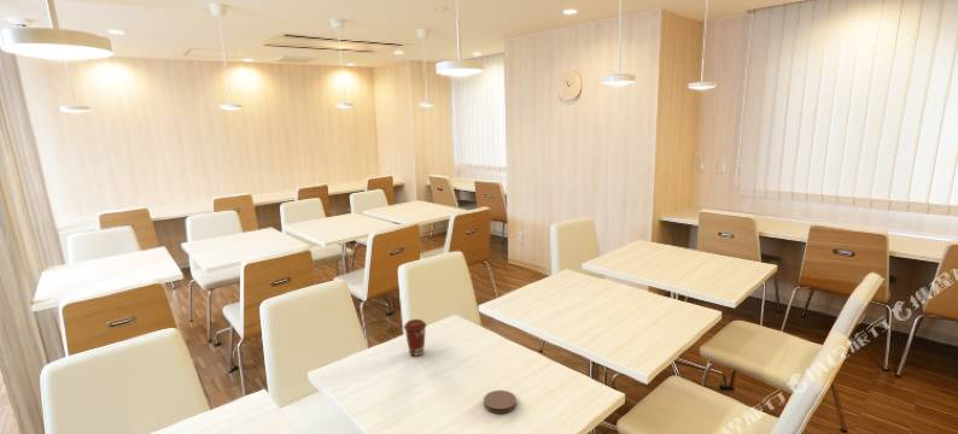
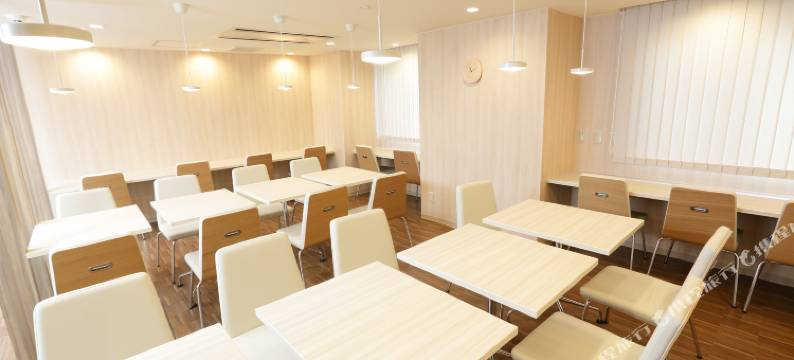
- coaster [483,389,518,415]
- coffee cup [403,318,427,357]
